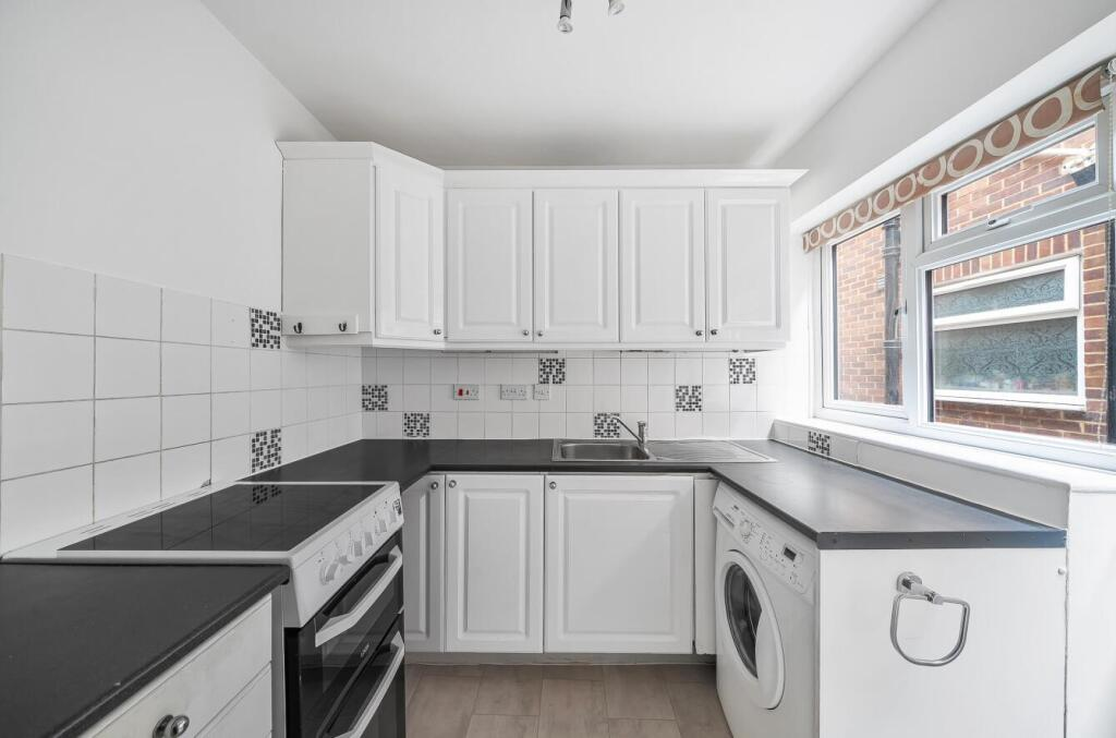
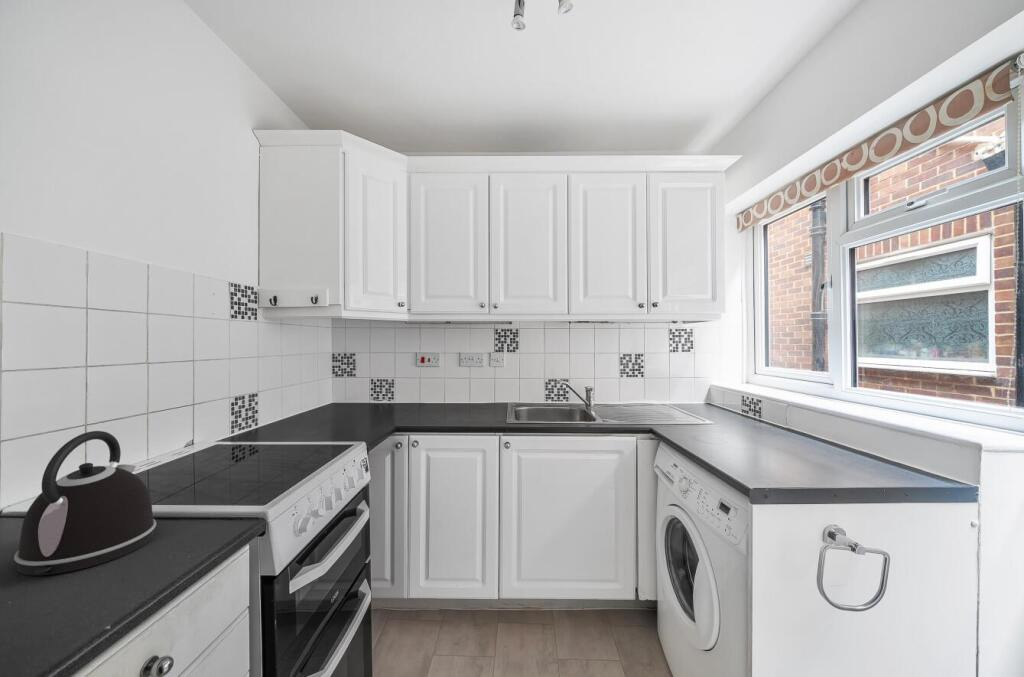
+ kettle [13,430,157,576]
